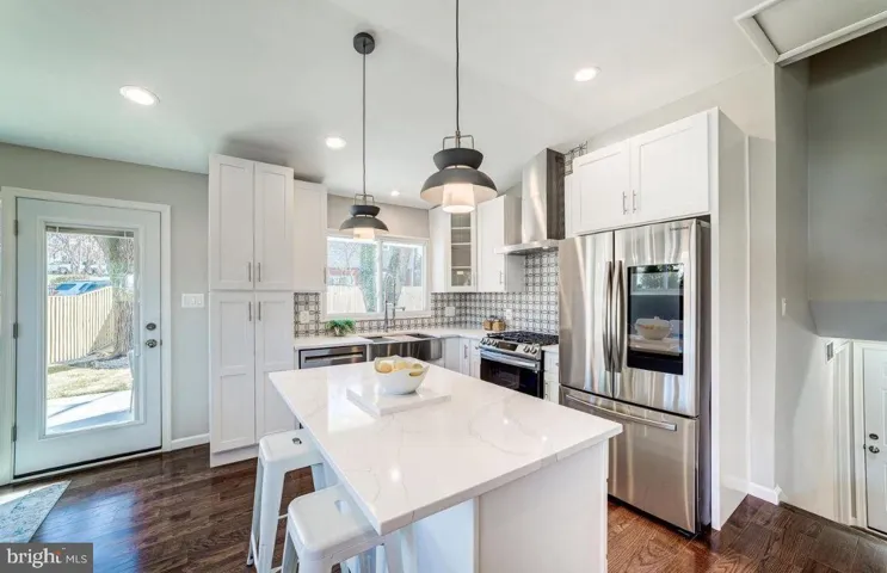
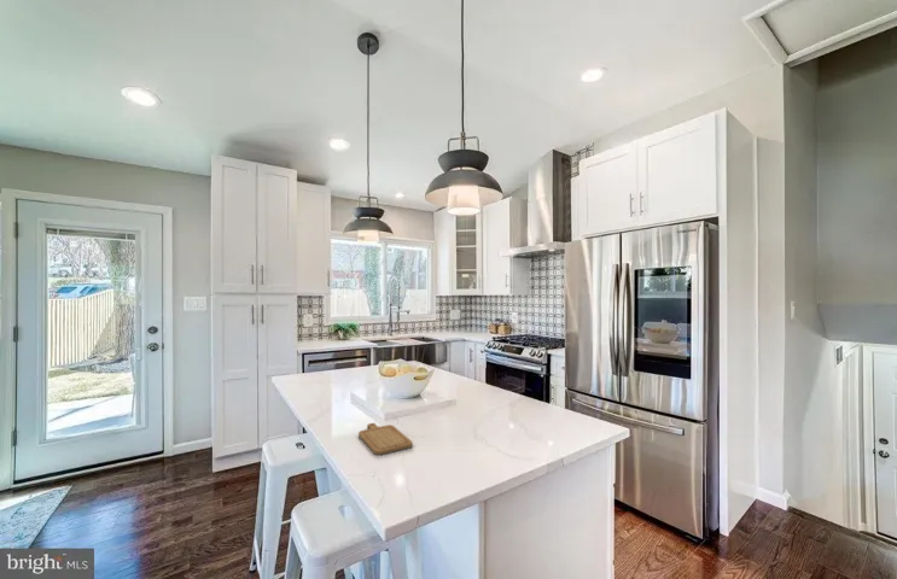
+ chopping board [357,422,414,456]
